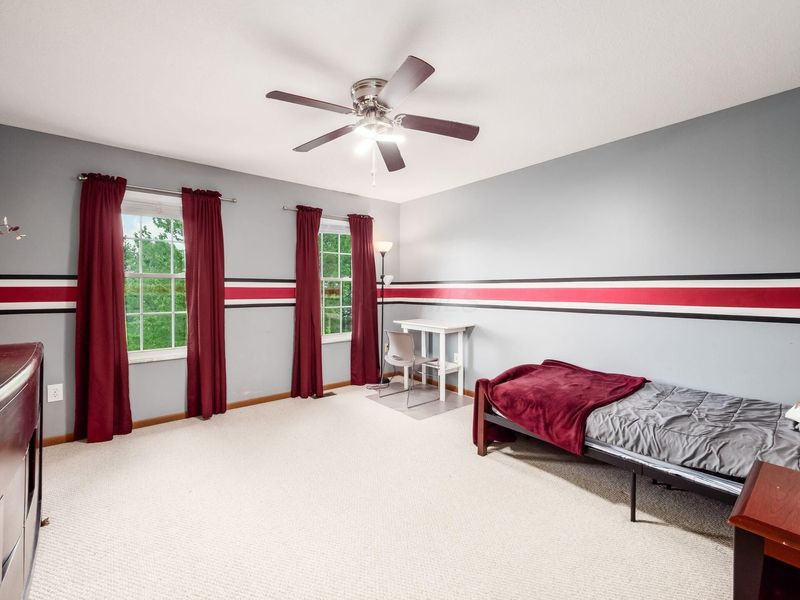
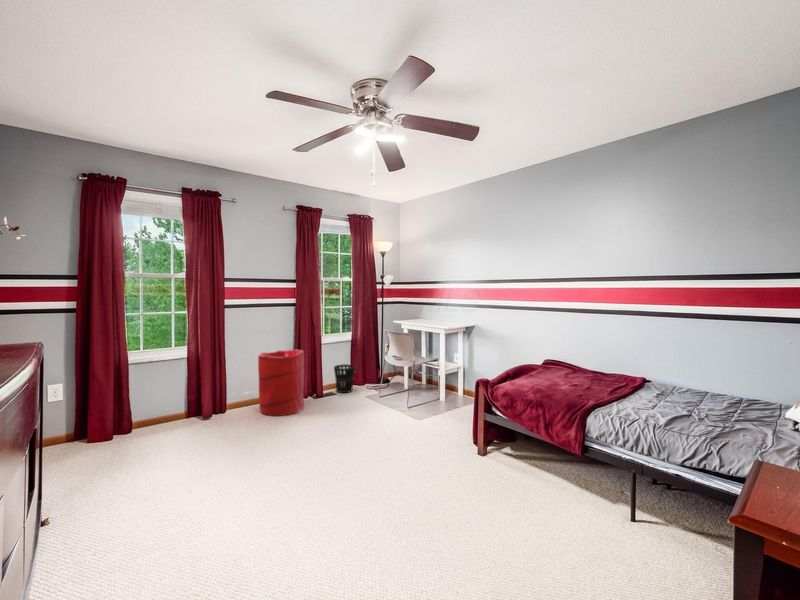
+ laundry hamper [257,348,305,417]
+ wastebasket [333,363,356,394]
